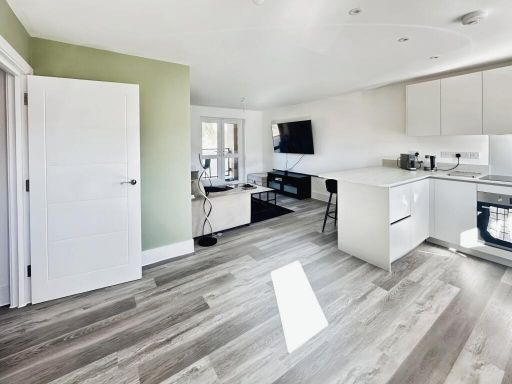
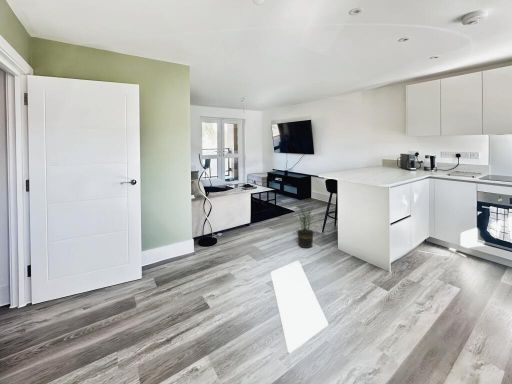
+ potted plant [294,200,318,249]
